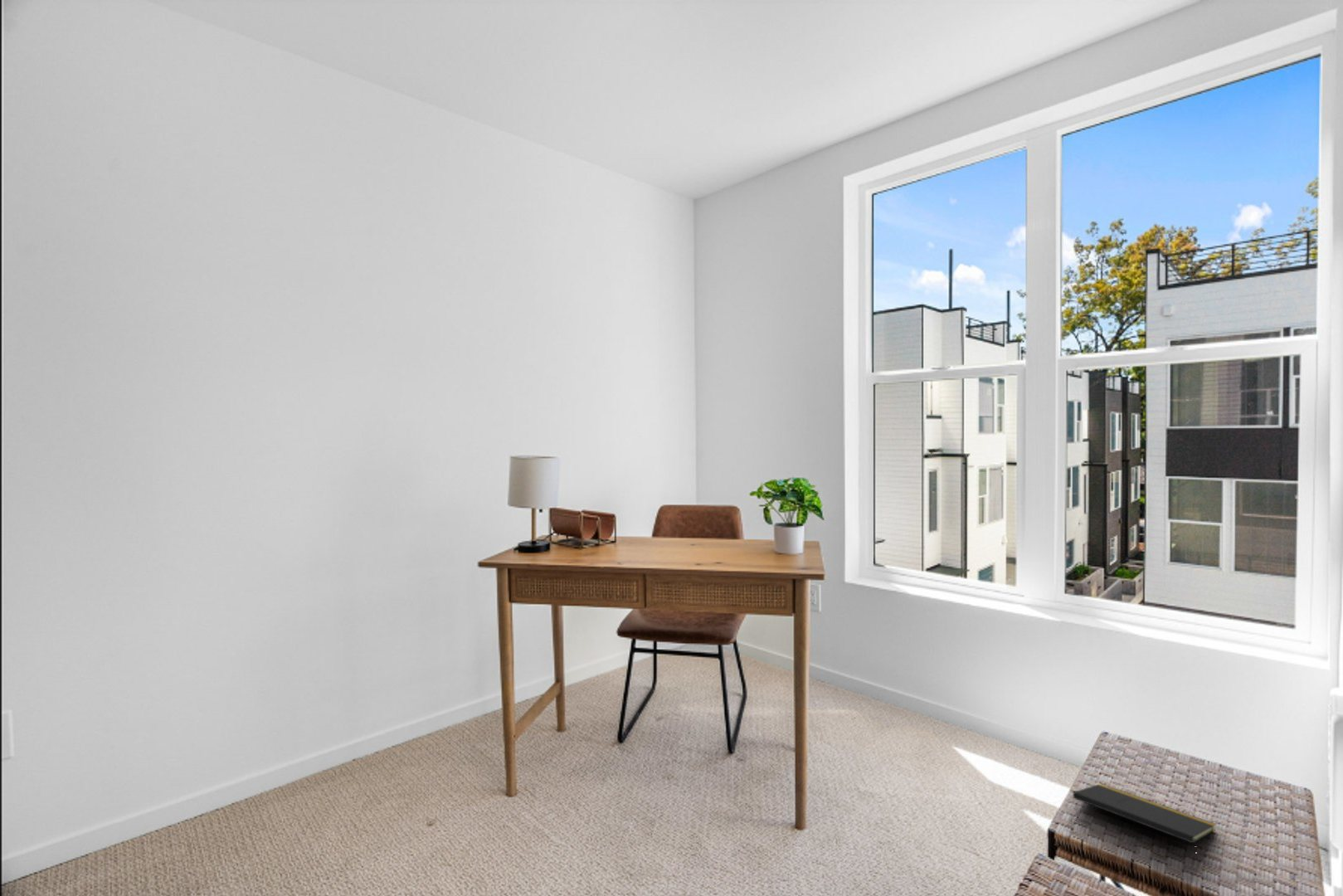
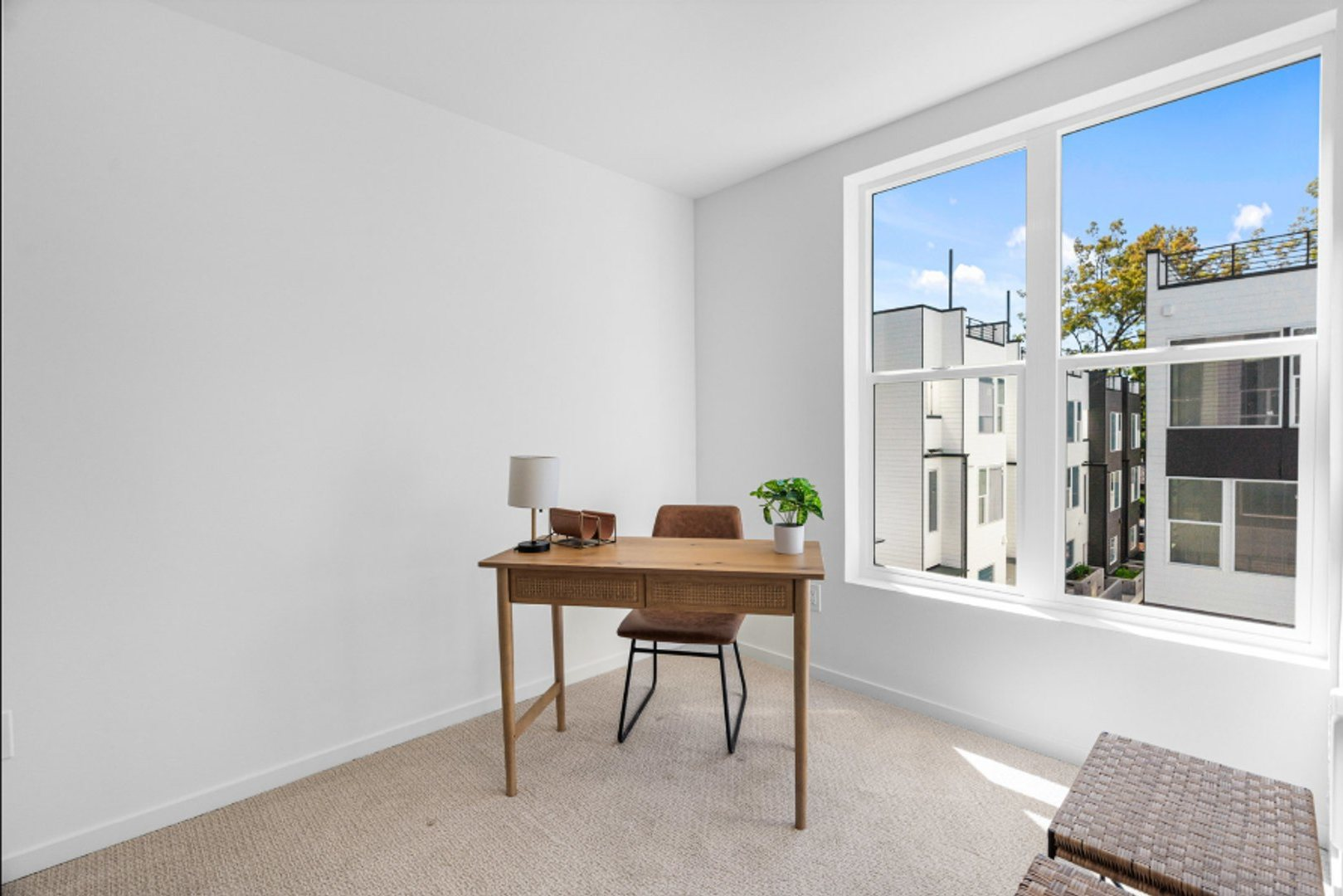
- notepad [1073,783,1217,860]
